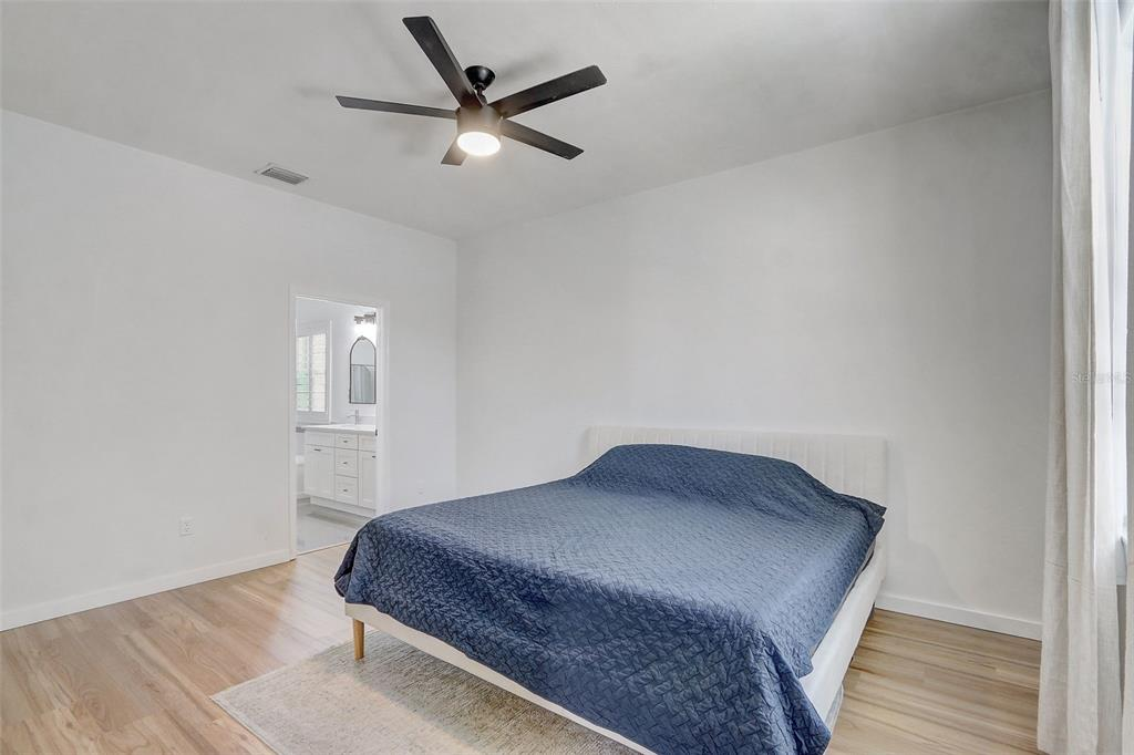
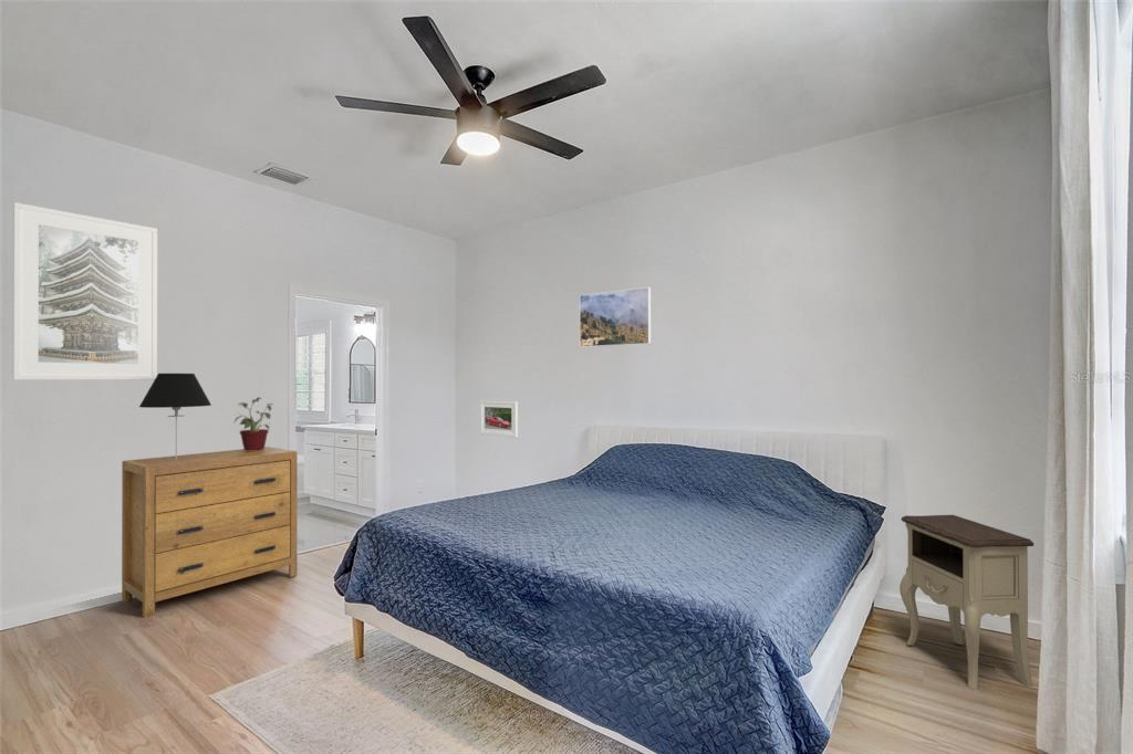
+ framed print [12,201,158,380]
+ nightstand [898,514,1035,691]
+ potted plant [232,396,274,451]
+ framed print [579,286,652,348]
+ dresser [121,446,299,619]
+ table lamp [138,373,212,460]
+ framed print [479,399,519,438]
